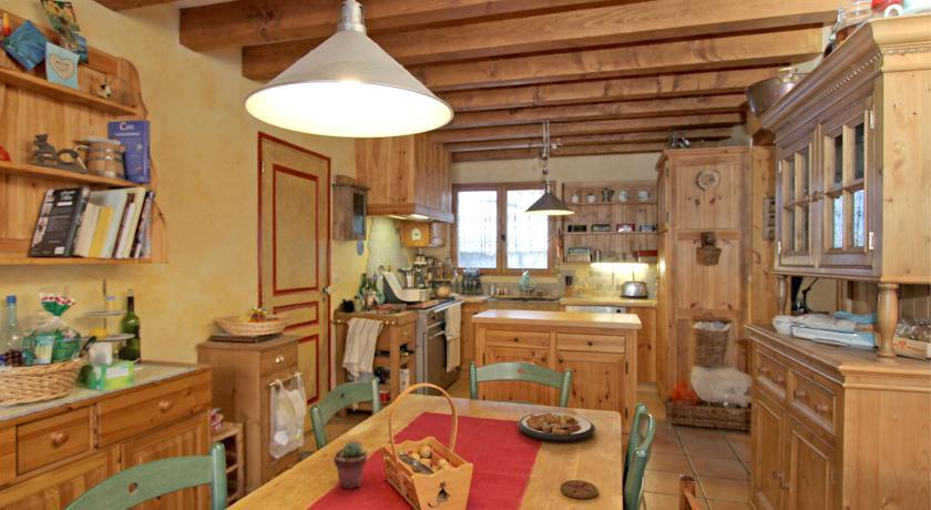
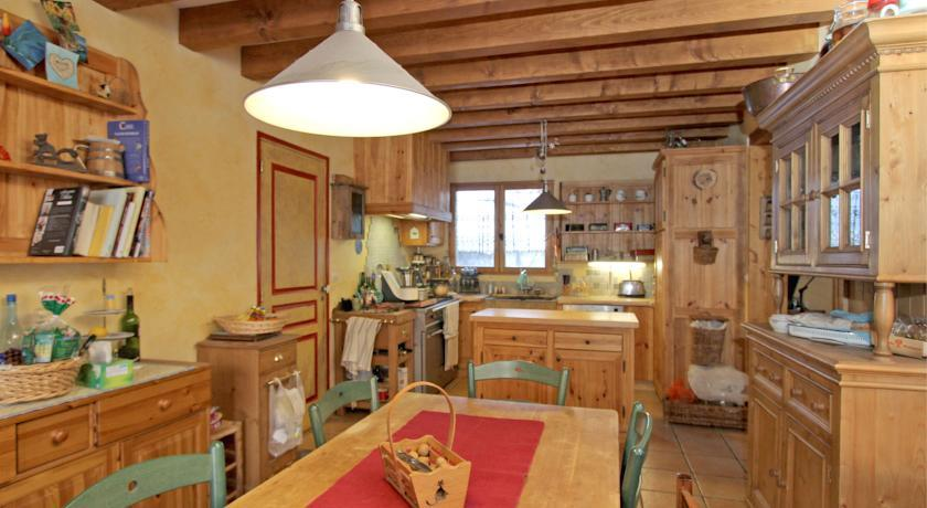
- plate [516,411,596,443]
- potted succulent [332,440,368,490]
- coaster [560,479,600,500]
